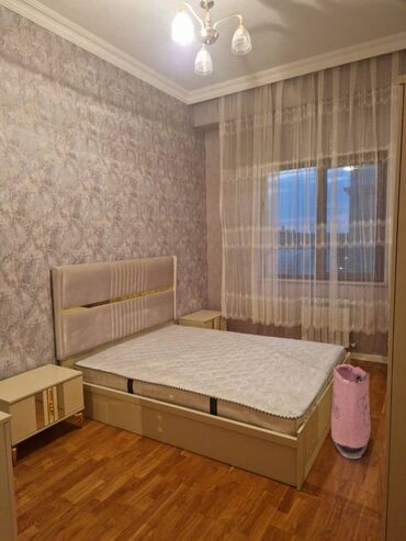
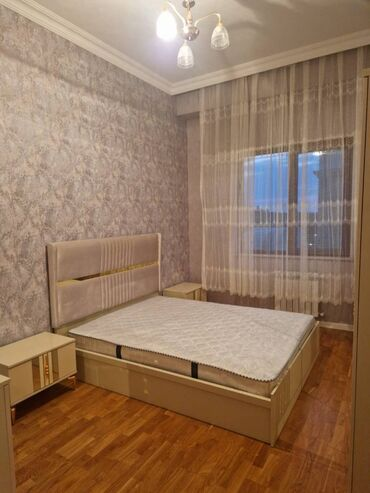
- bag [330,363,372,460]
